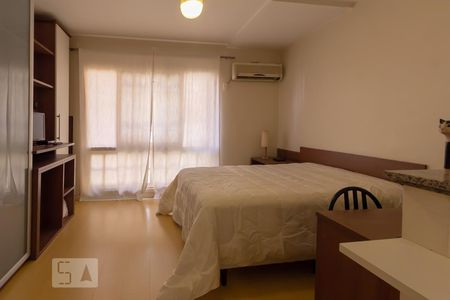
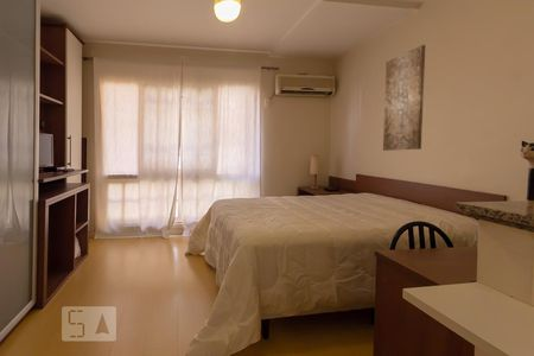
+ wall art [382,44,426,152]
